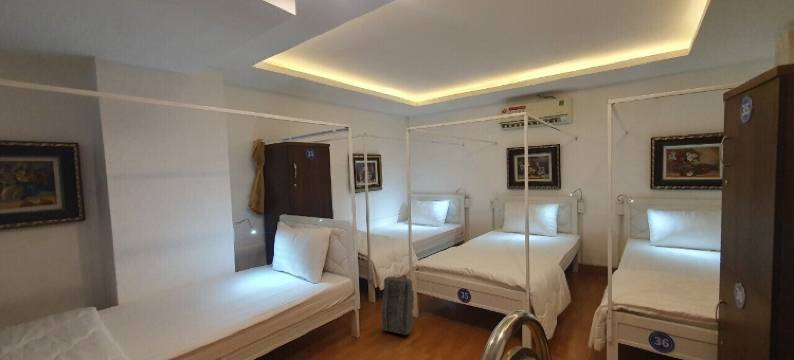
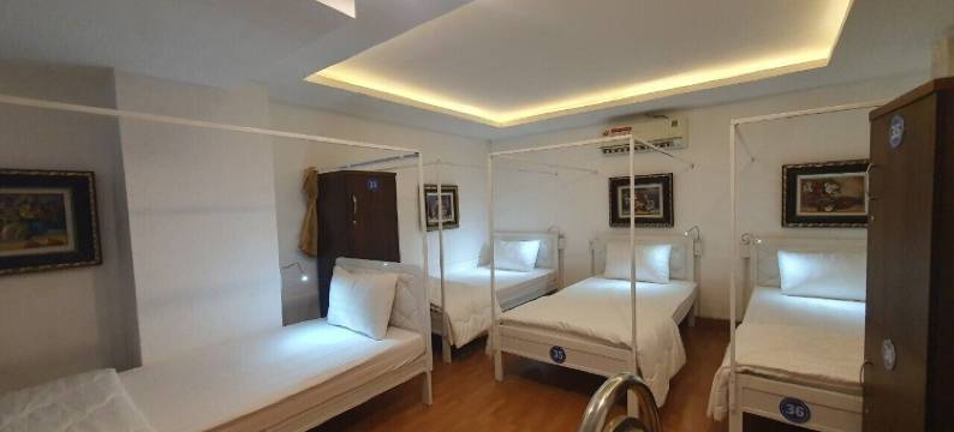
- backpack [380,274,415,336]
